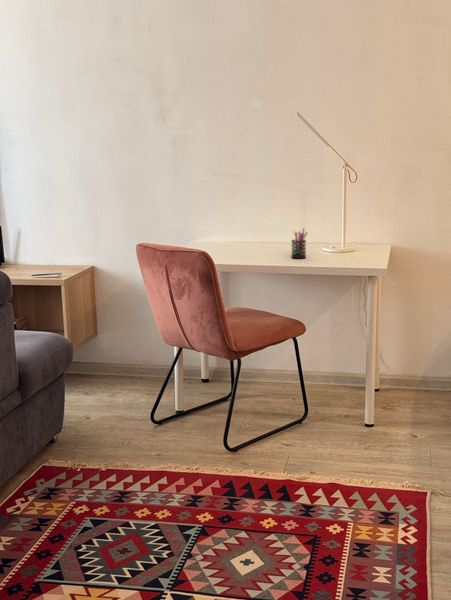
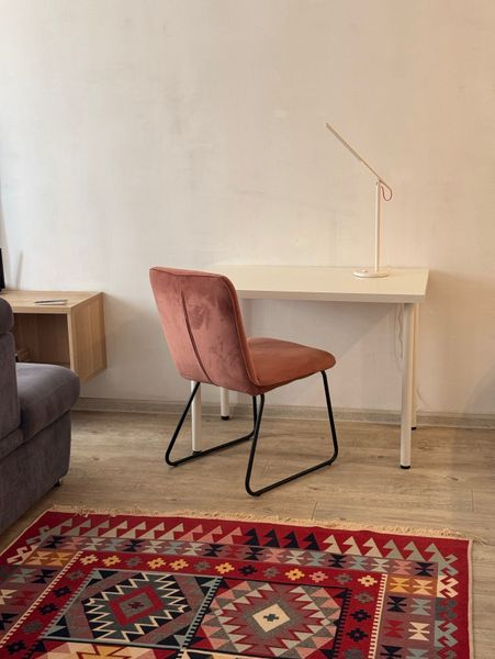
- pen holder [290,227,309,259]
